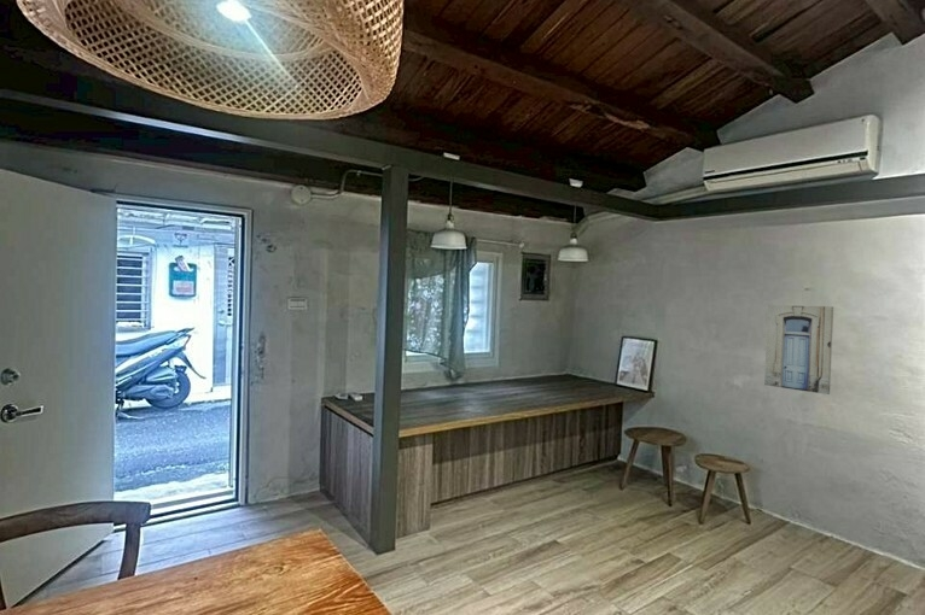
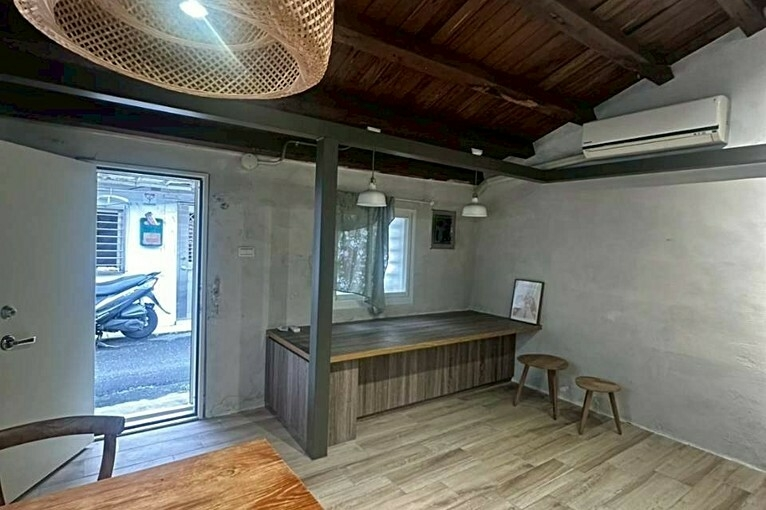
- wall art [763,304,834,396]
